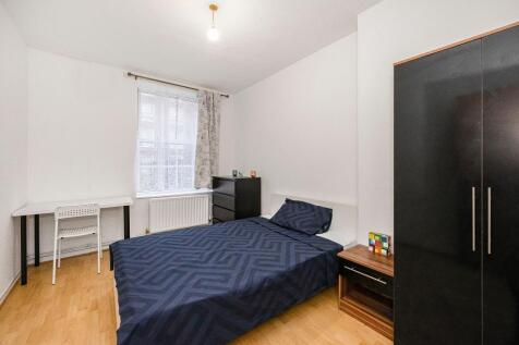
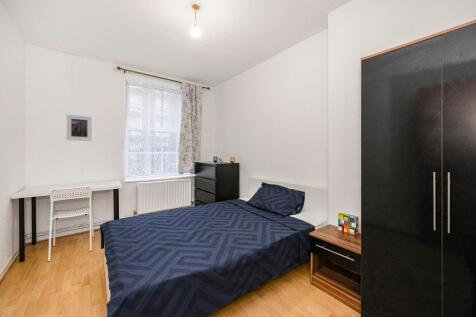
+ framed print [65,113,93,142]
